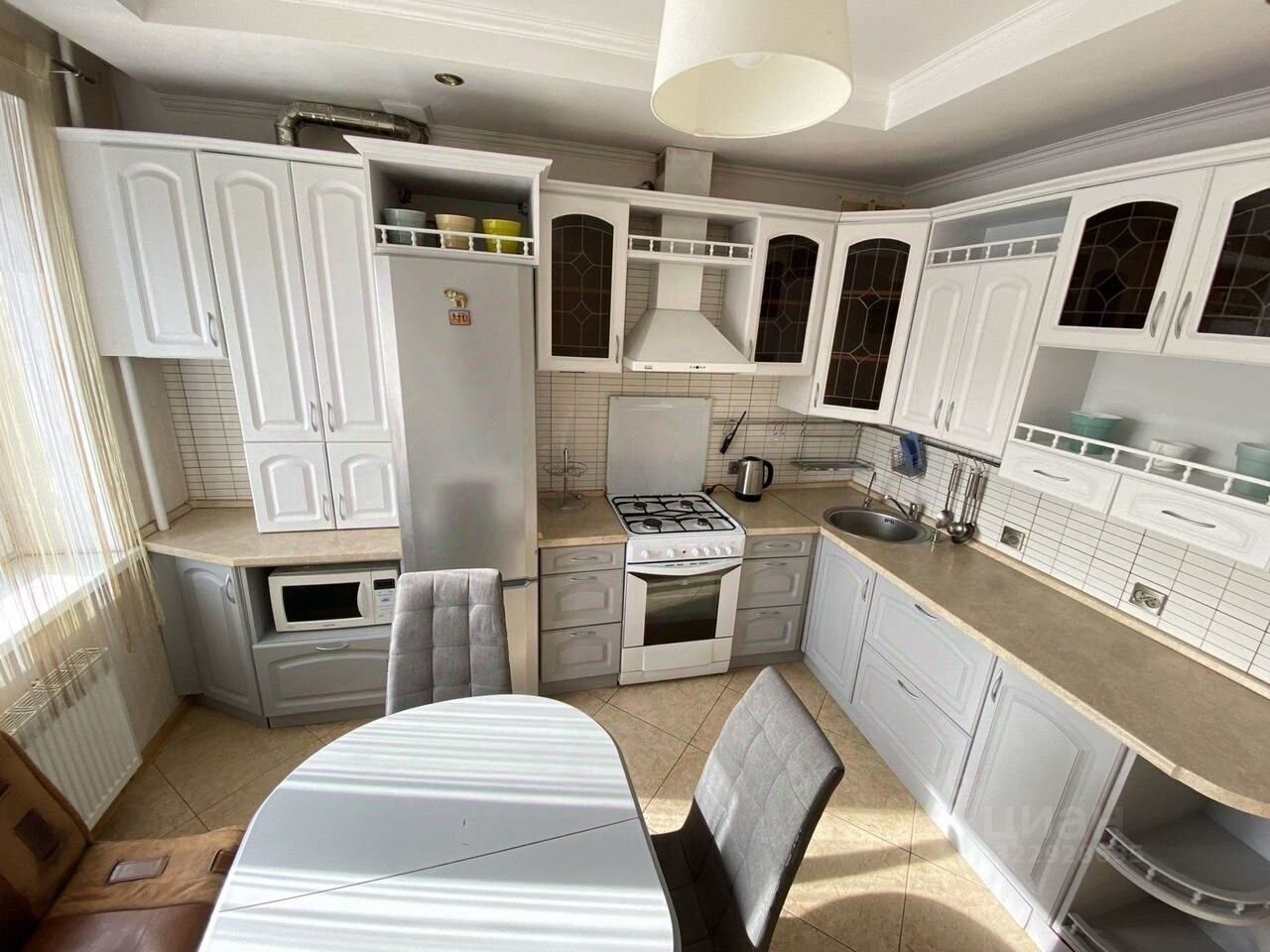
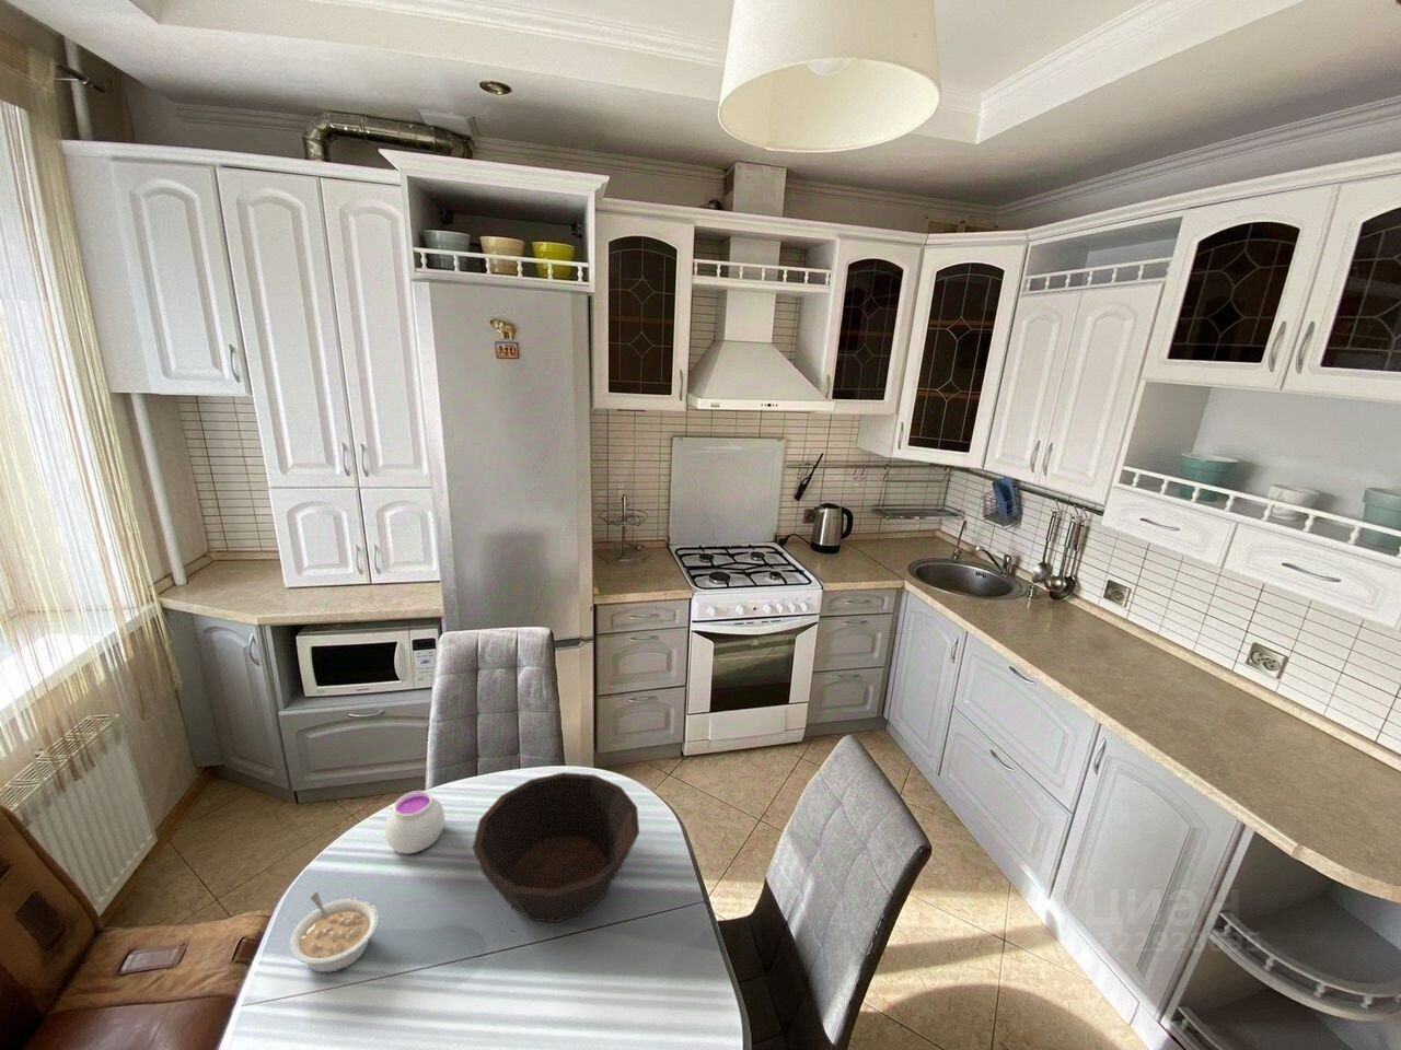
+ bowl [472,771,640,923]
+ jar [383,790,446,855]
+ legume [289,891,379,974]
